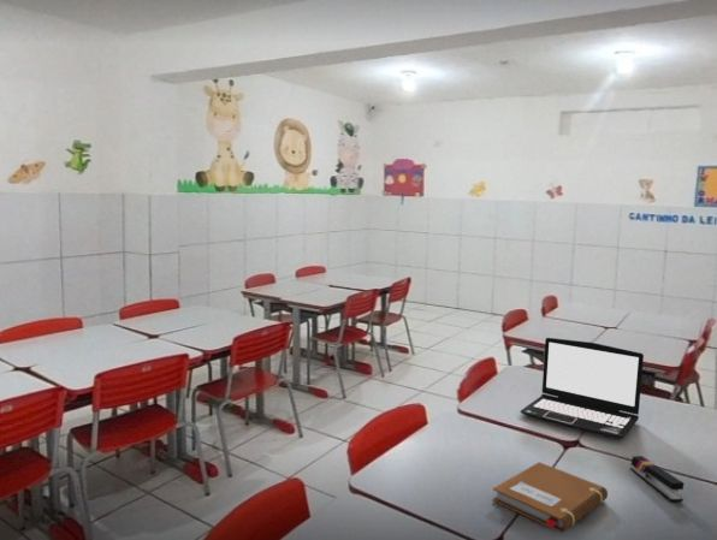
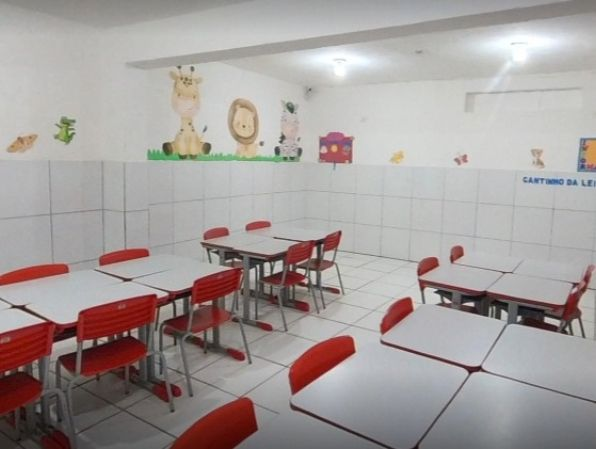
- laptop [520,337,645,440]
- stapler [629,455,685,503]
- notebook [491,461,609,534]
